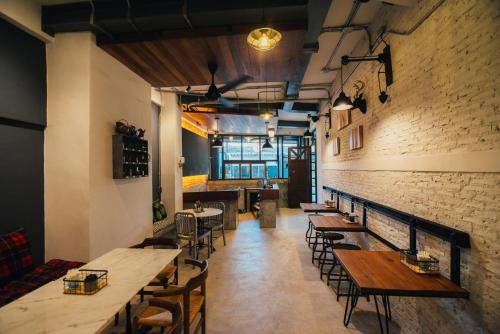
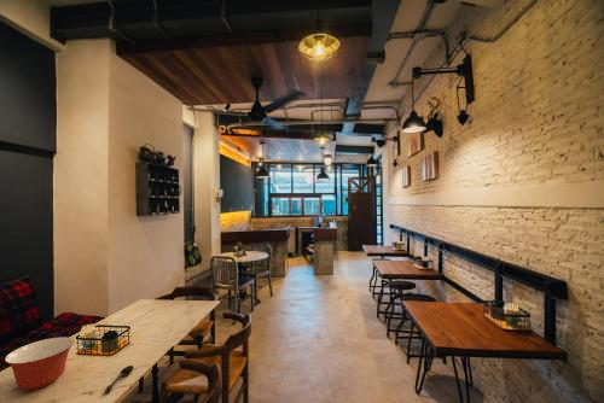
+ mixing bowl [4,337,76,391]
+ spoon [103,364,135,396]
